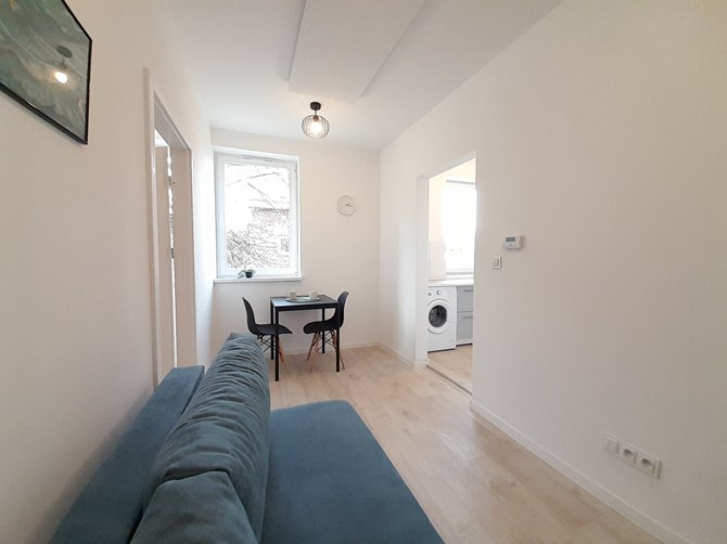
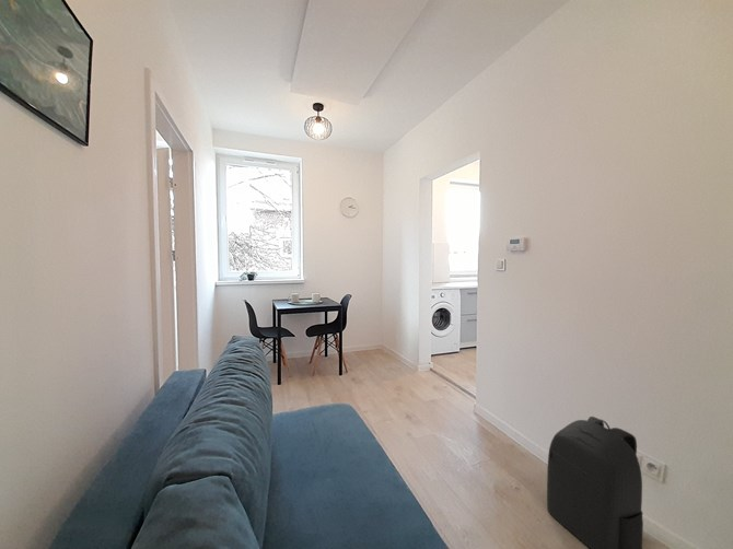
+ backpack [546,416,644,549]
